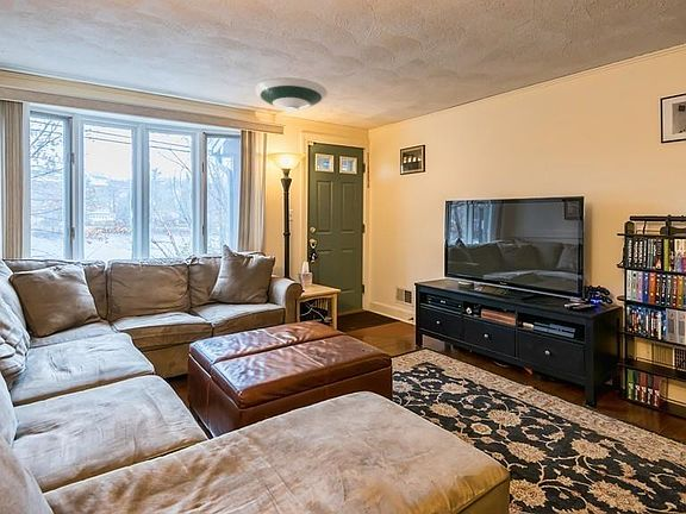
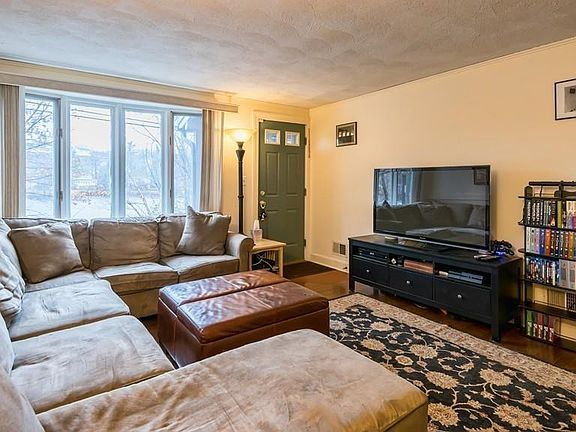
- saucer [254,76,328,113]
